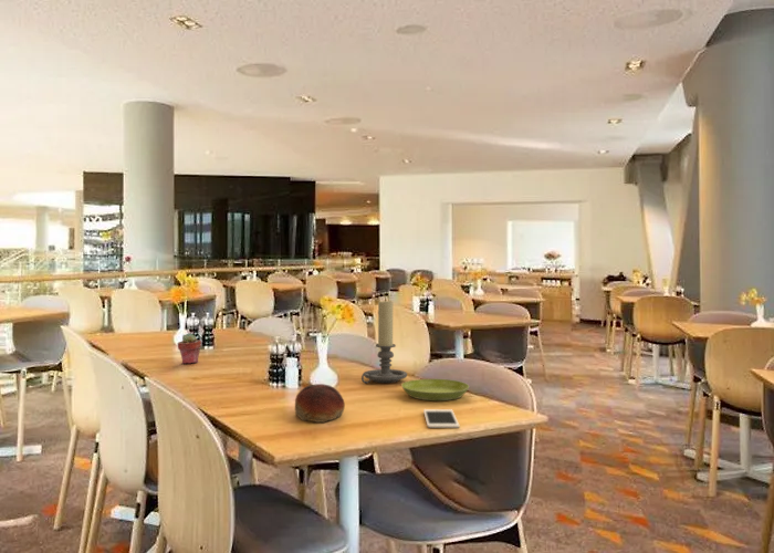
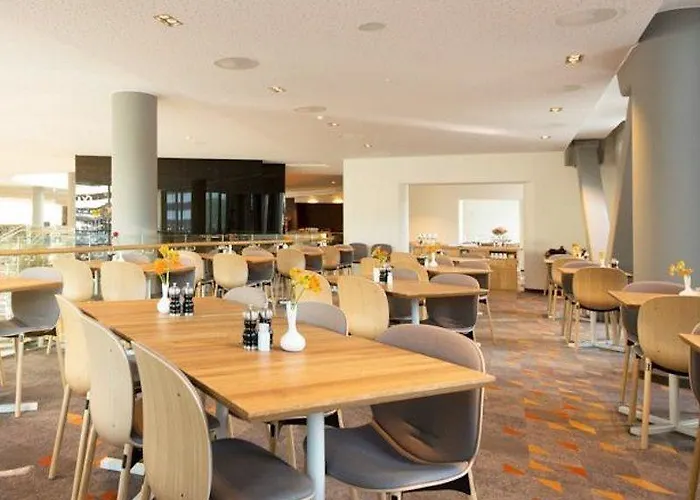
- candle holder [360,299,408,385]
- cell phone [422,408,460,429]
- bread roll [294,383,346,424]
- saucer [400,378,470,401]
- potted succulent [177,332,202,365]
